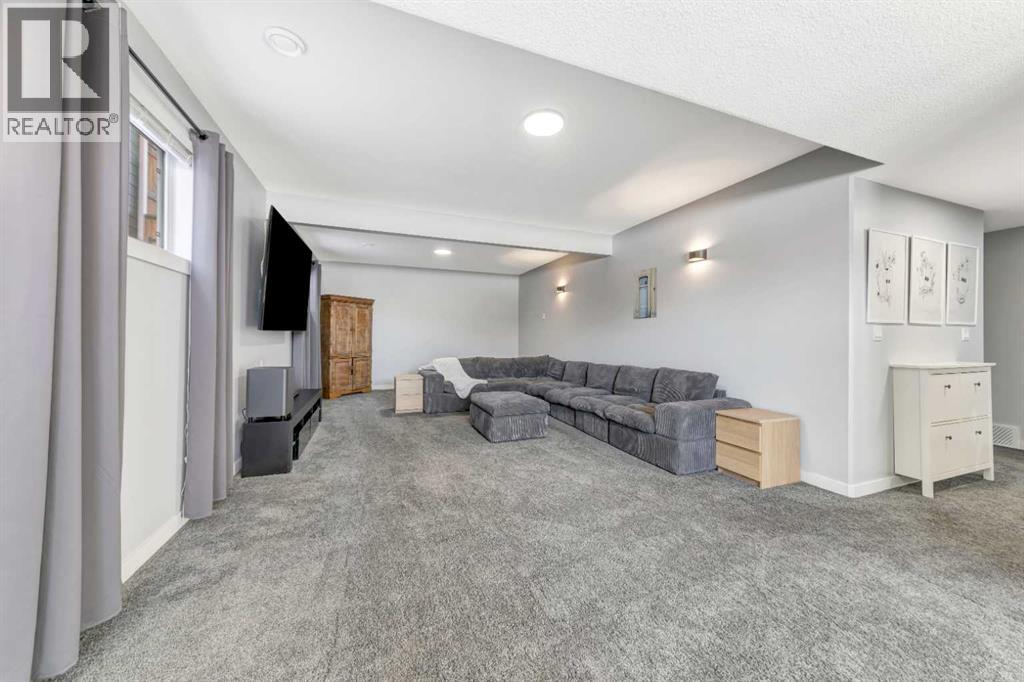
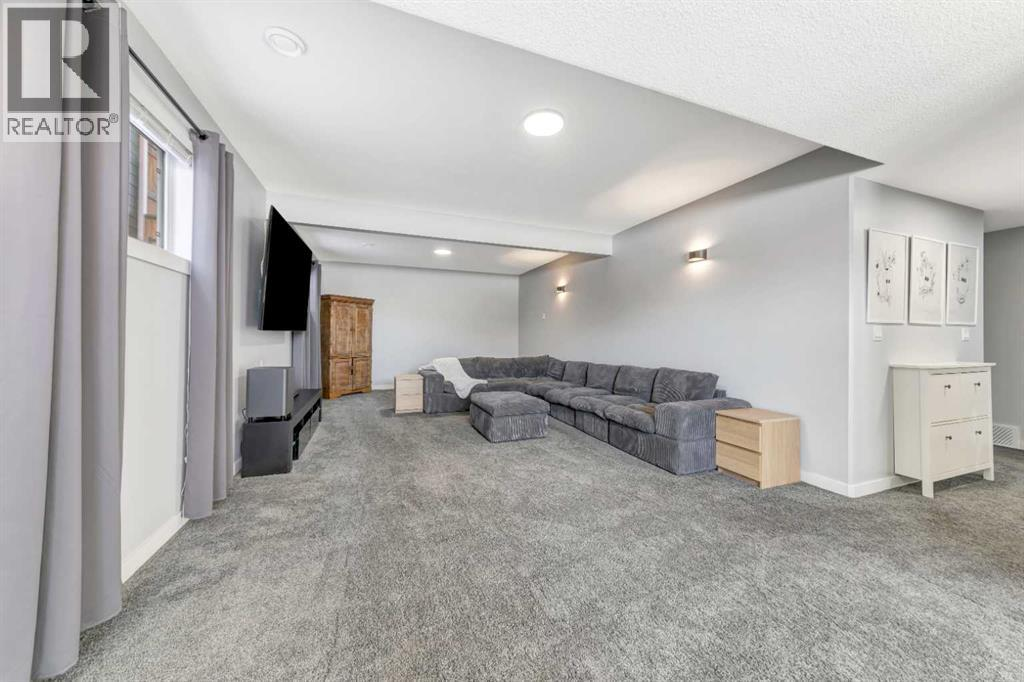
- wall art [632,266,658,320]
